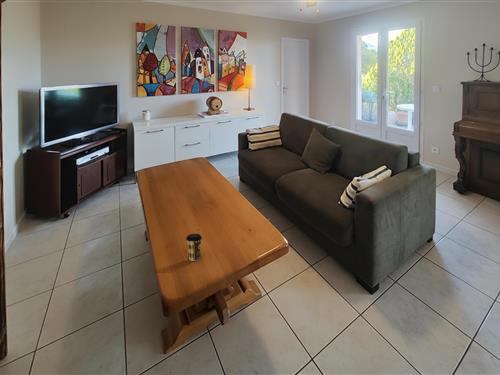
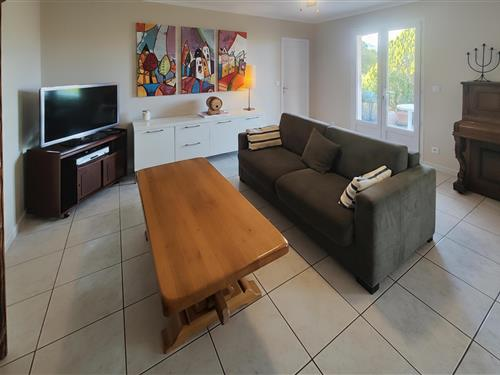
- coffee cup [185,233,203,262]
